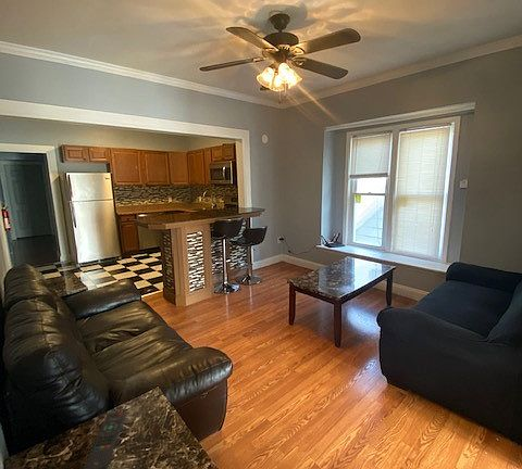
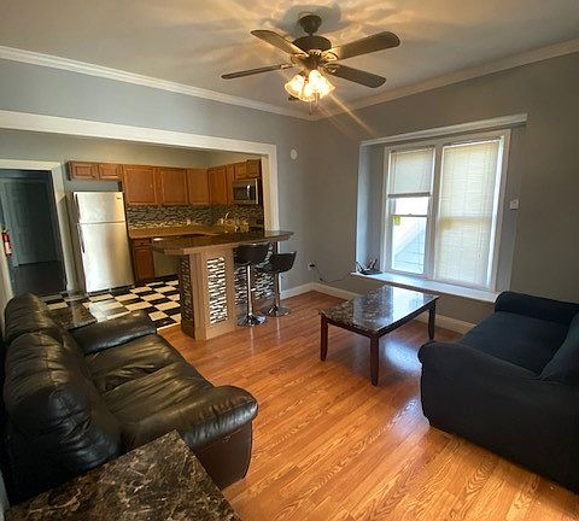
- remote control [82,410,127,469]
